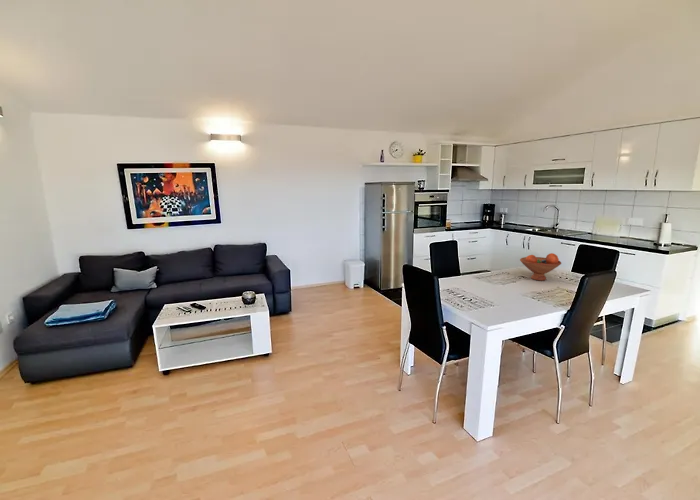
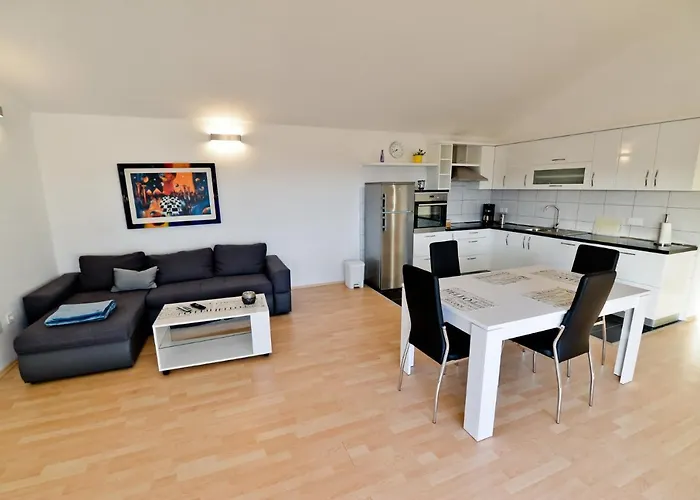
- fruit bowl [519,252,562,282]
